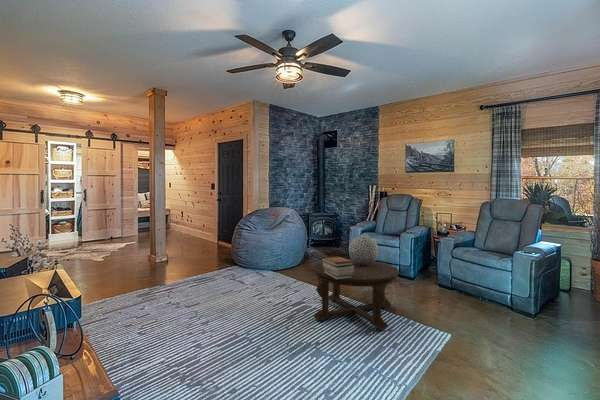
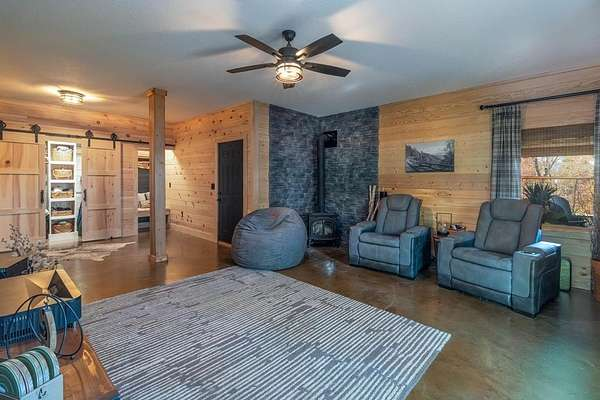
- decorative sphere [348,235,380,265]
- book stack [321,255,354,280]
- coffee table [312,258,400,331]
